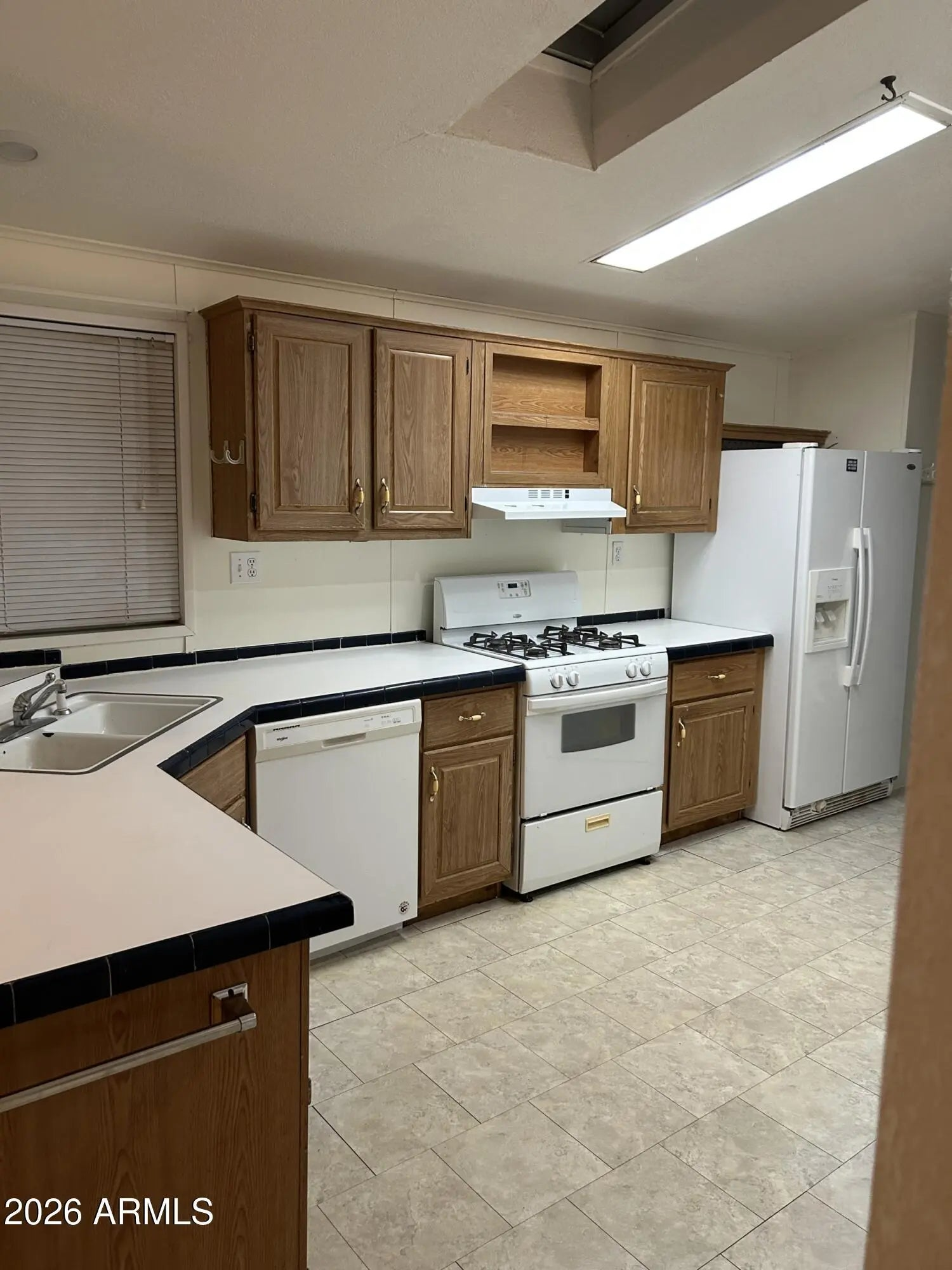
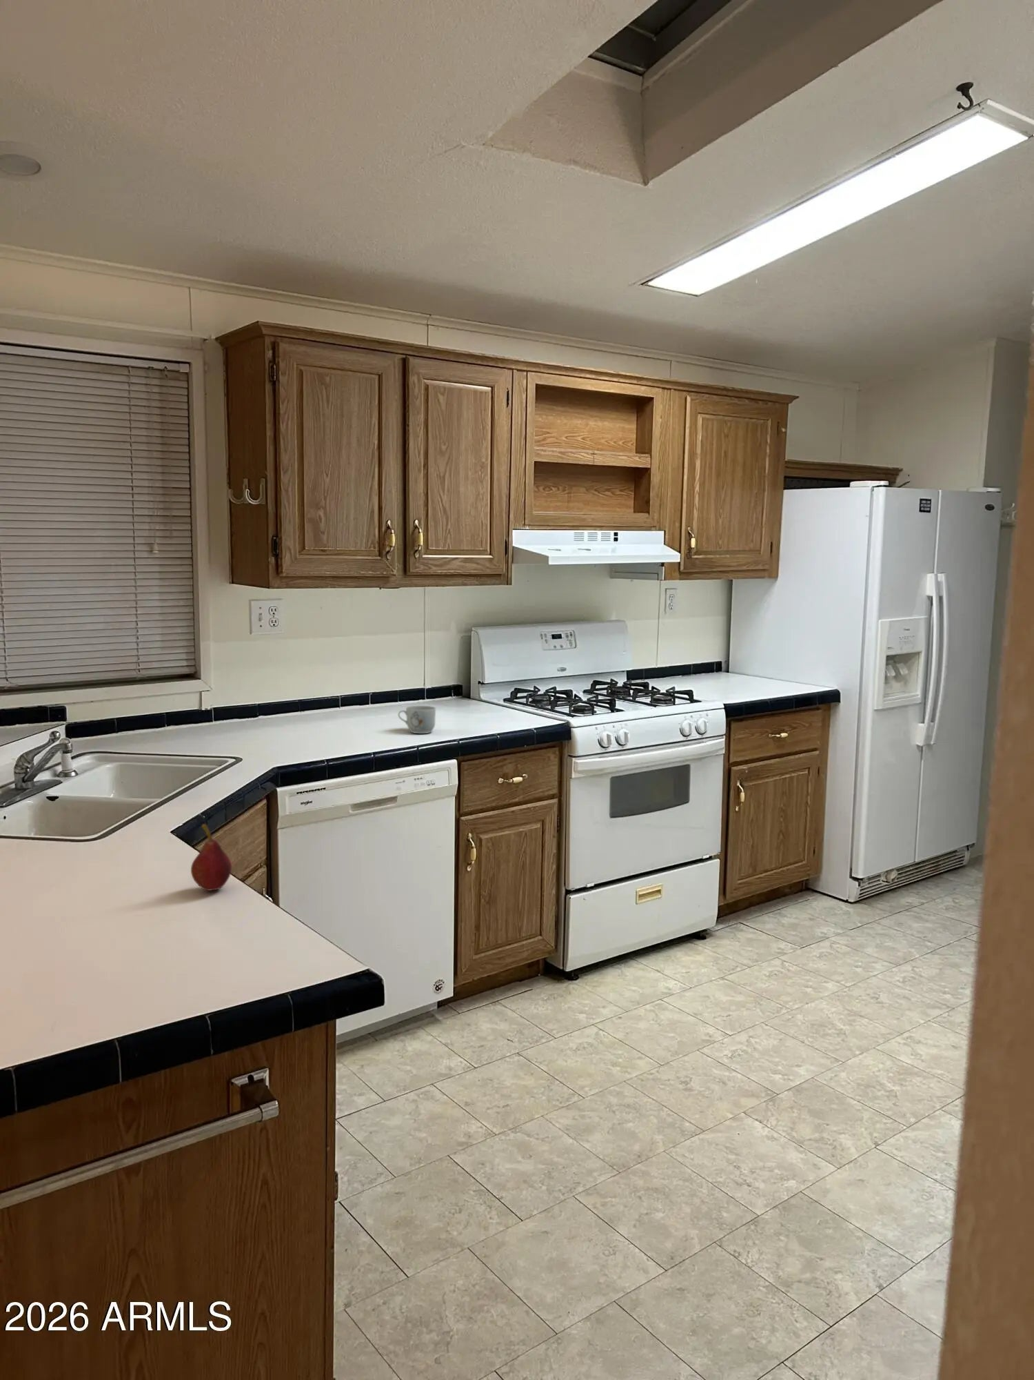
+ fruit [190,824,232,891]
+ mug [398,705,437,735]
